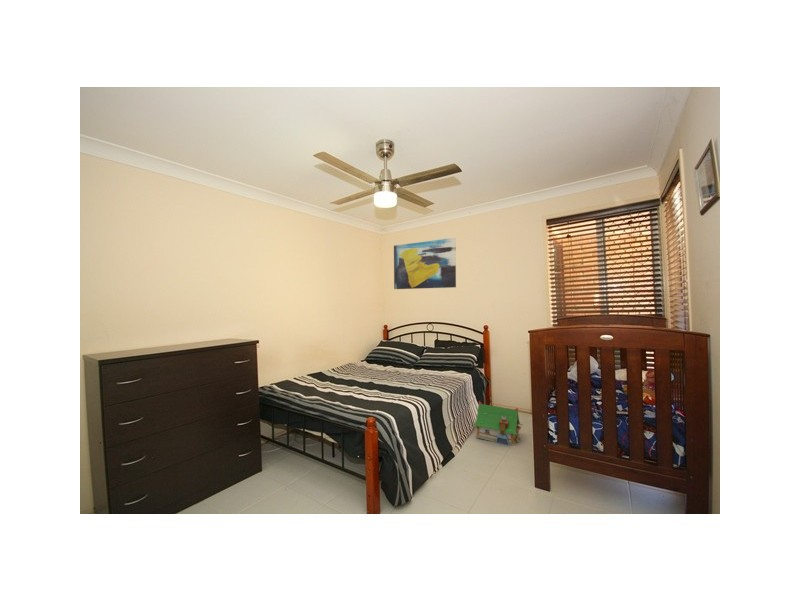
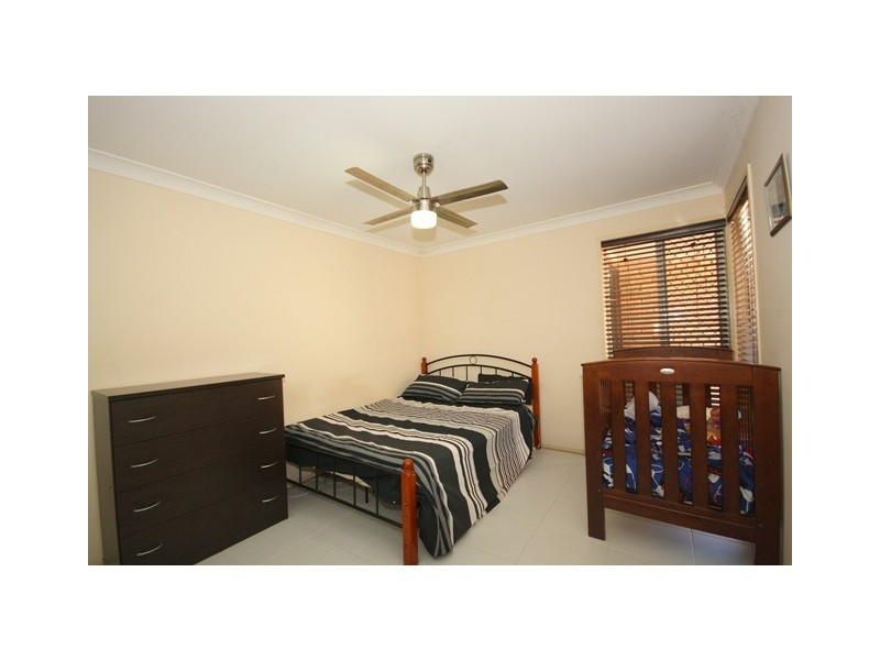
- wall art [393,237,457,290]
- toy house [472,400,523,447]
